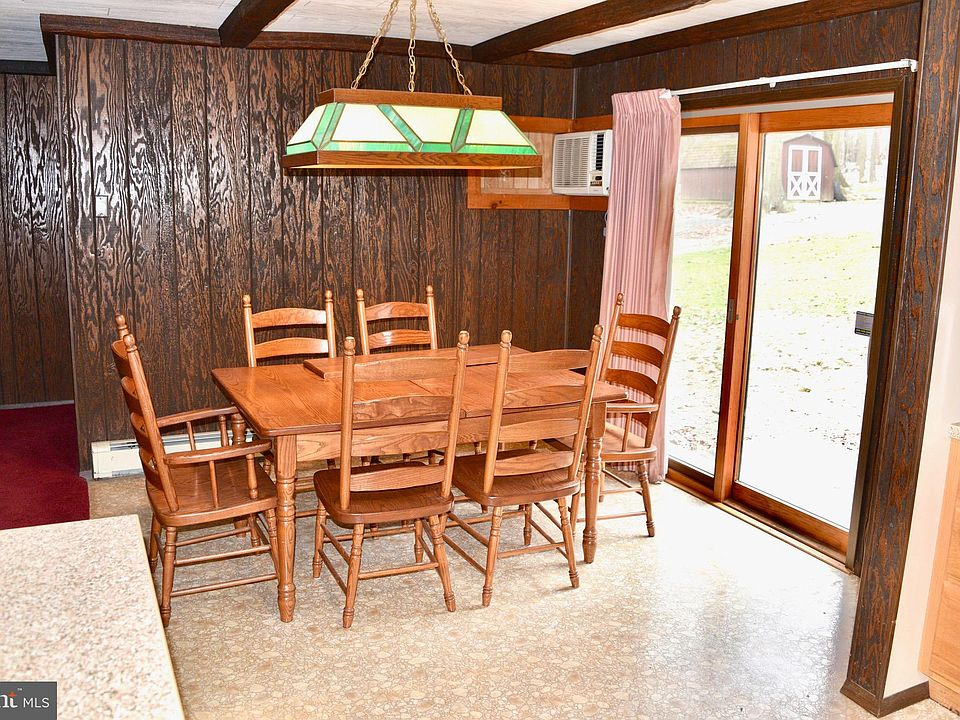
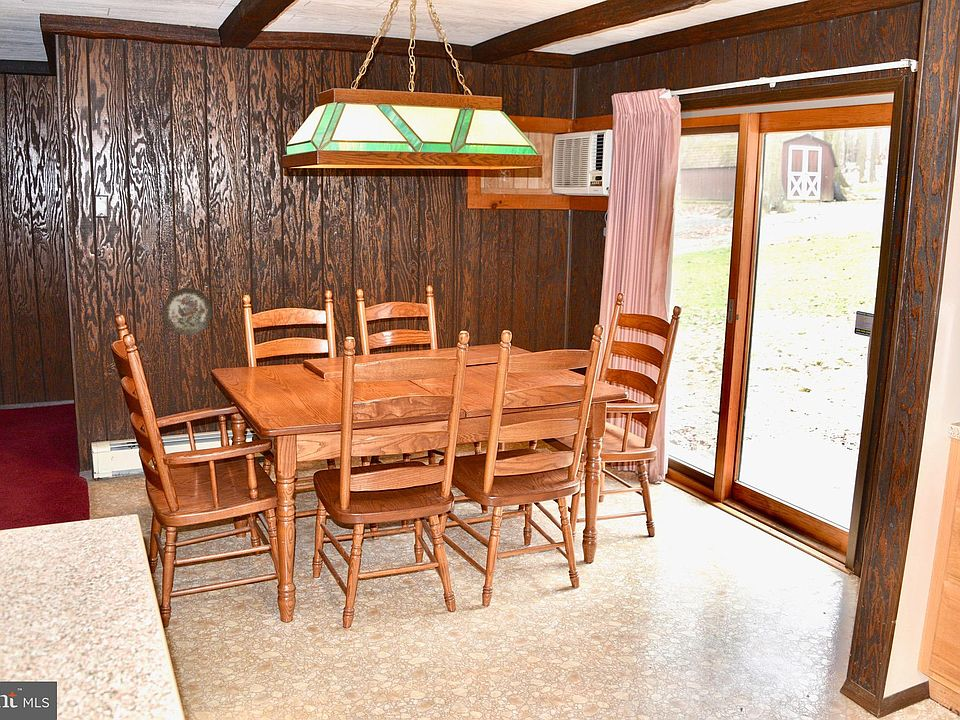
+ decorative plate [162,287,213,336]
